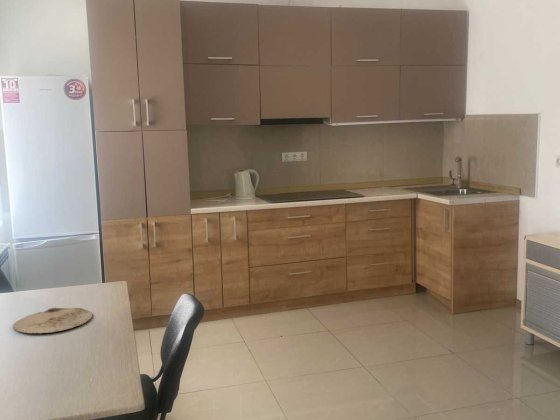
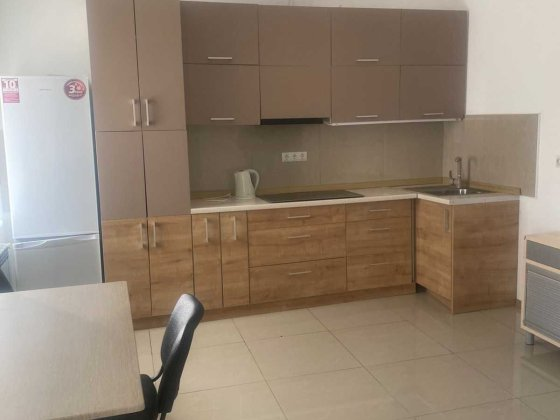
- plate [12,307,93,334]
